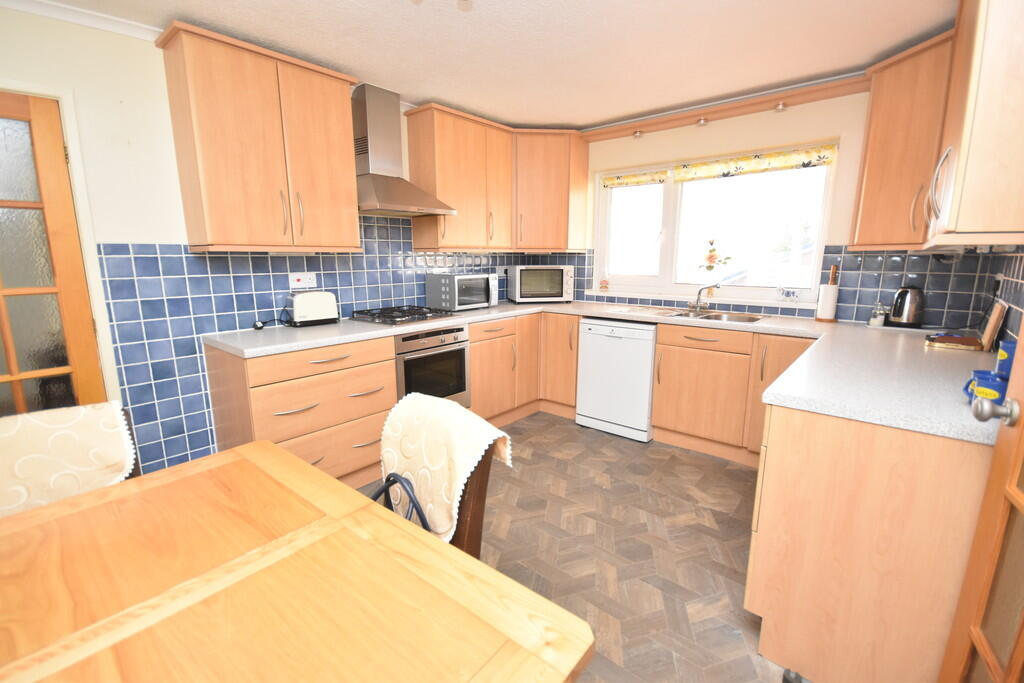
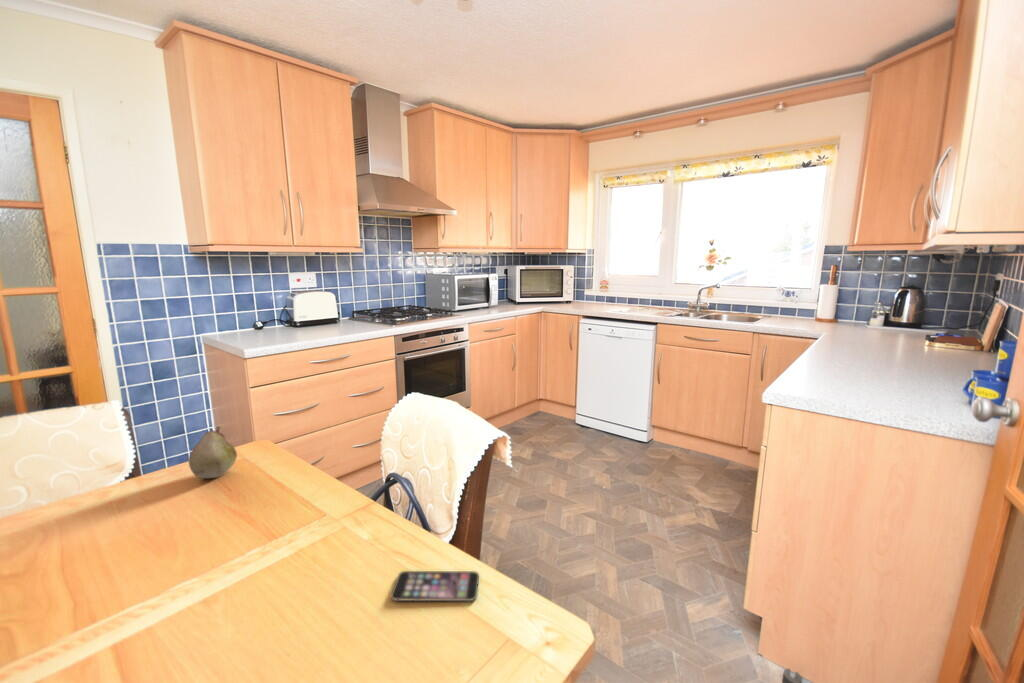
+ fruit [188,425,238,479]
+ smartphone [390,570,480,602]
